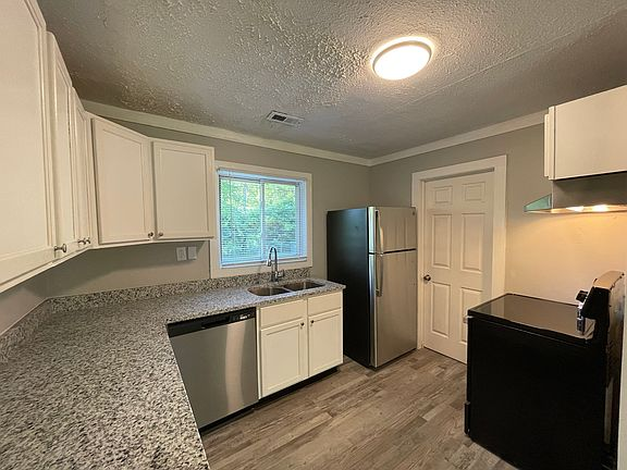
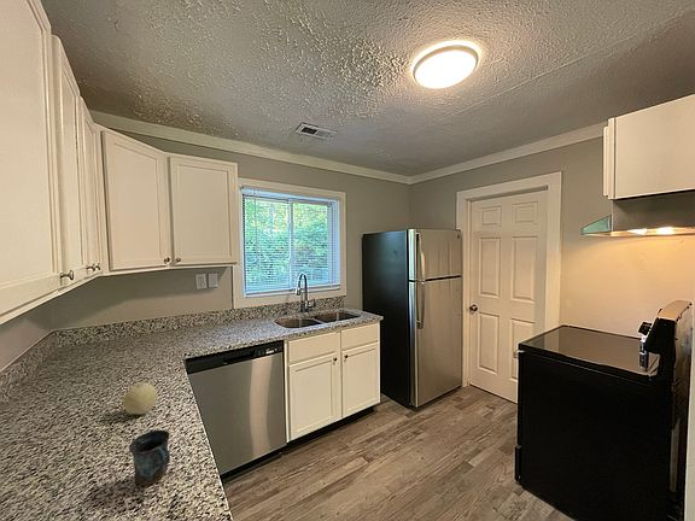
+ mug [128,429,171,486]
+ fruit [122,382,158,415]
